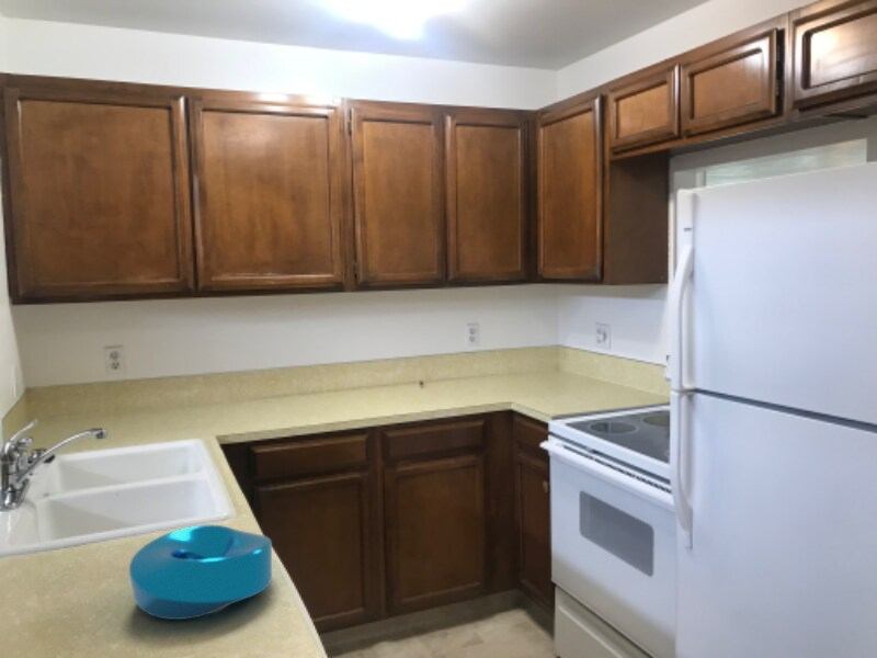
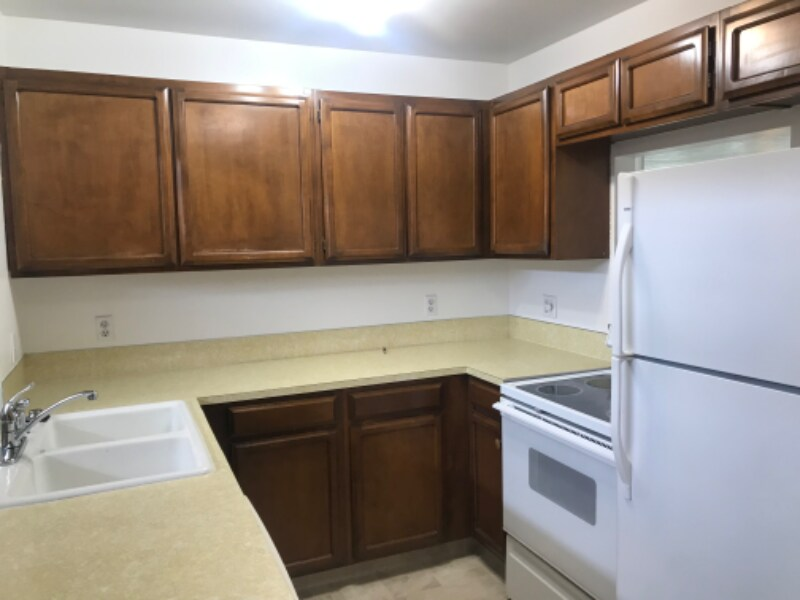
- bowl [128,524,273,621]
